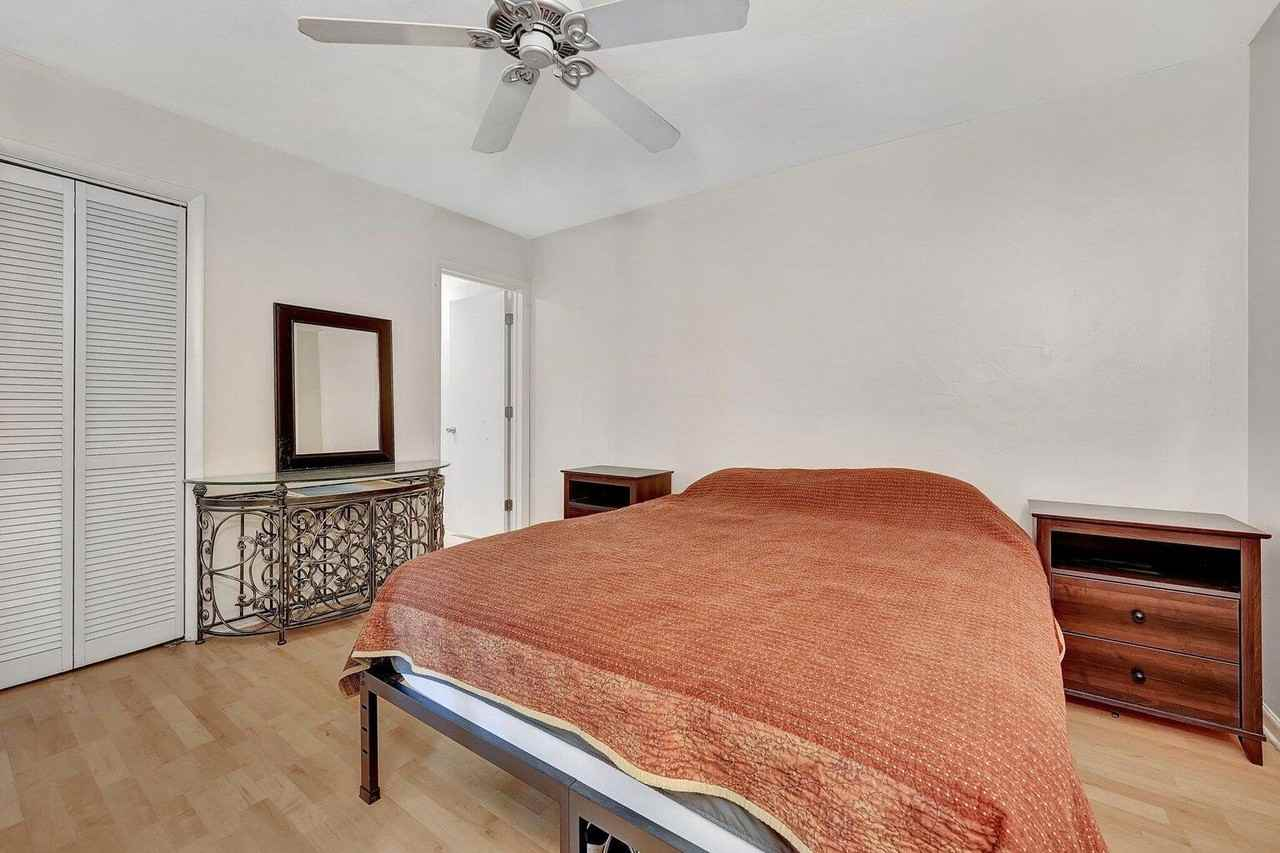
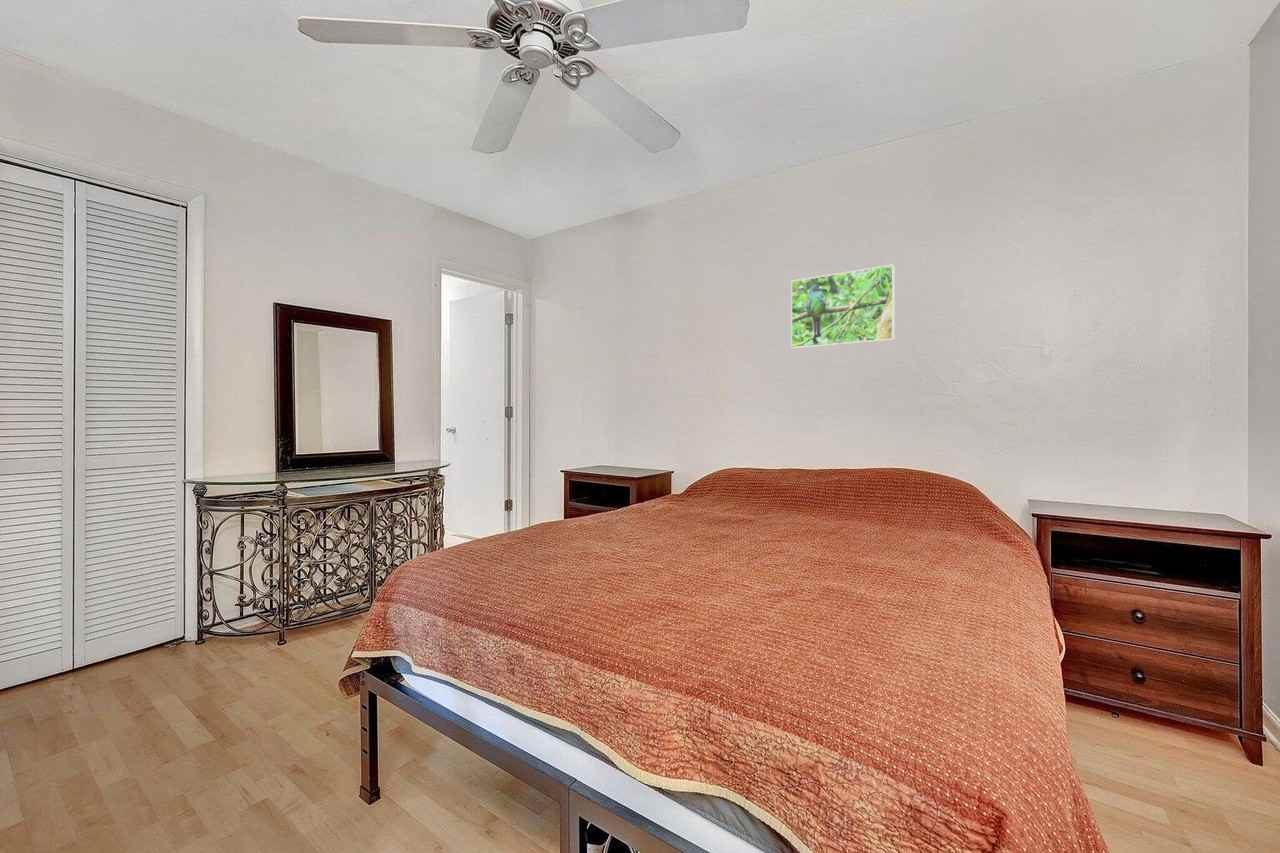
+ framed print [790,264,895,350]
